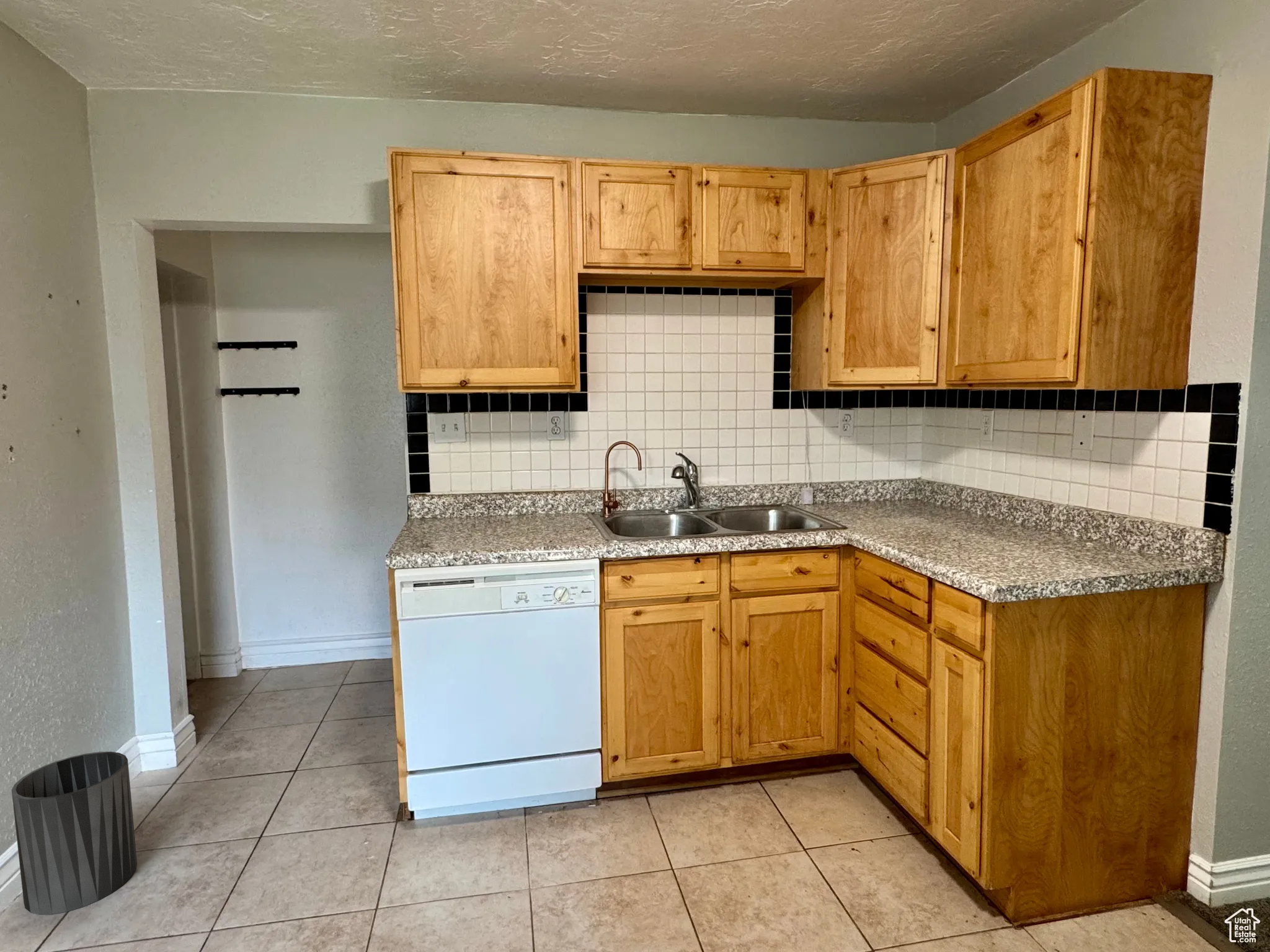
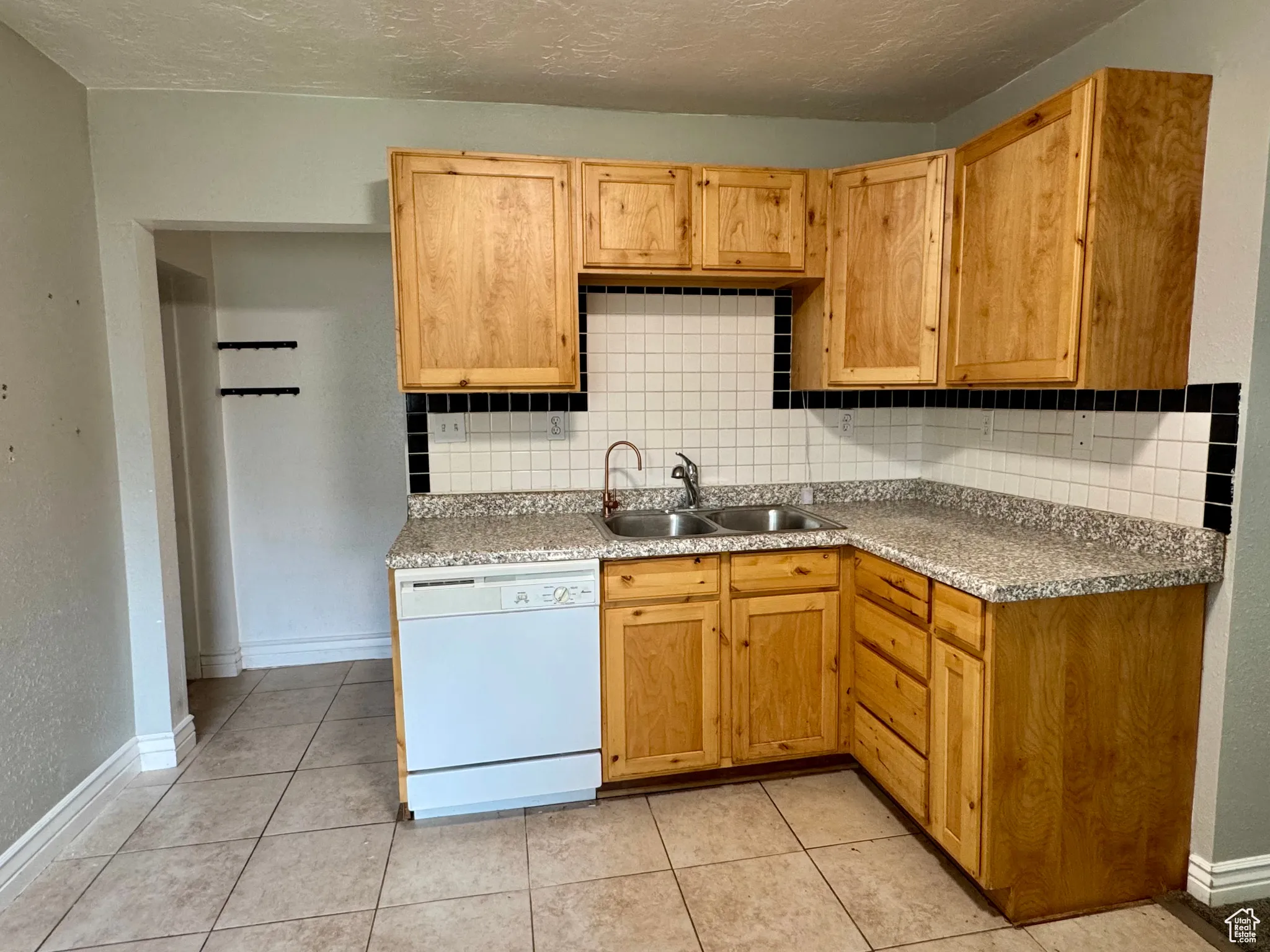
- trash can [11,751,138,915]
